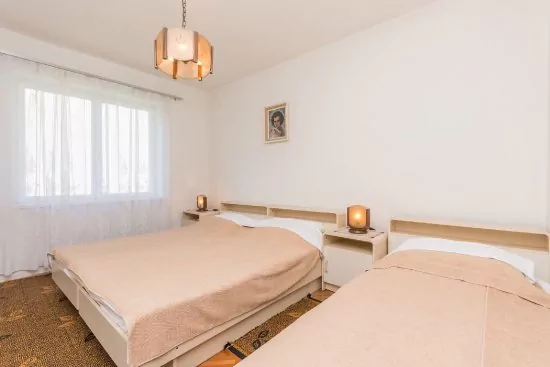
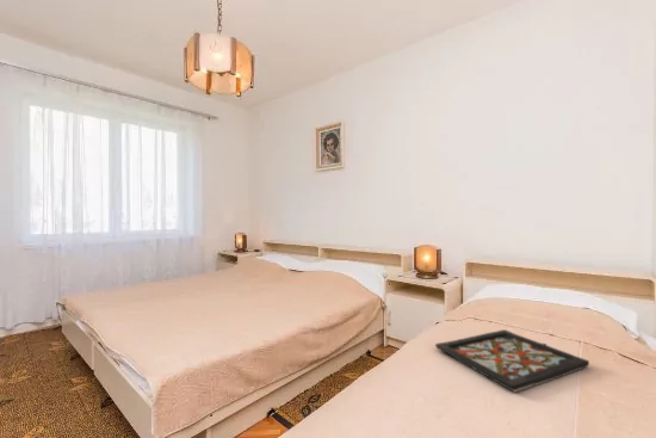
+ decorative tray [434,328,590,394]
